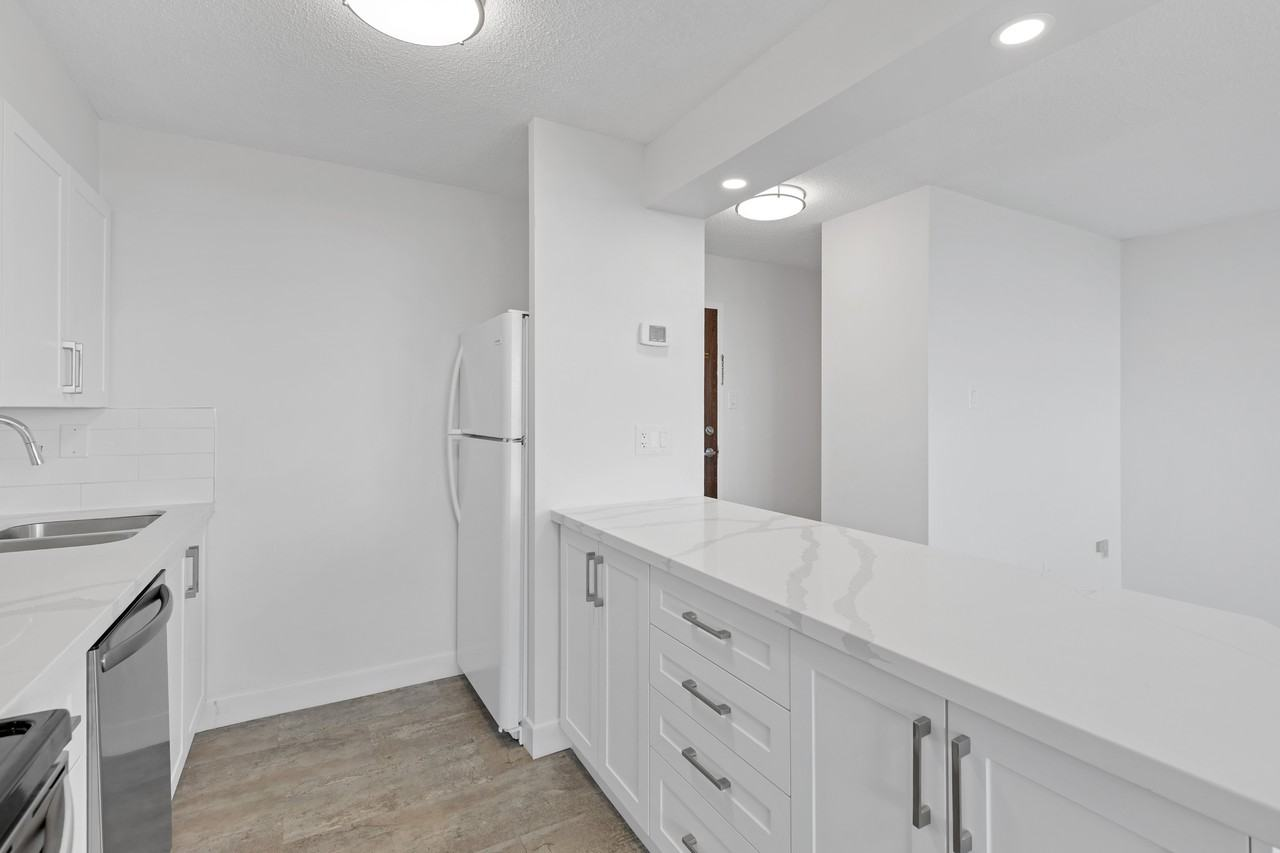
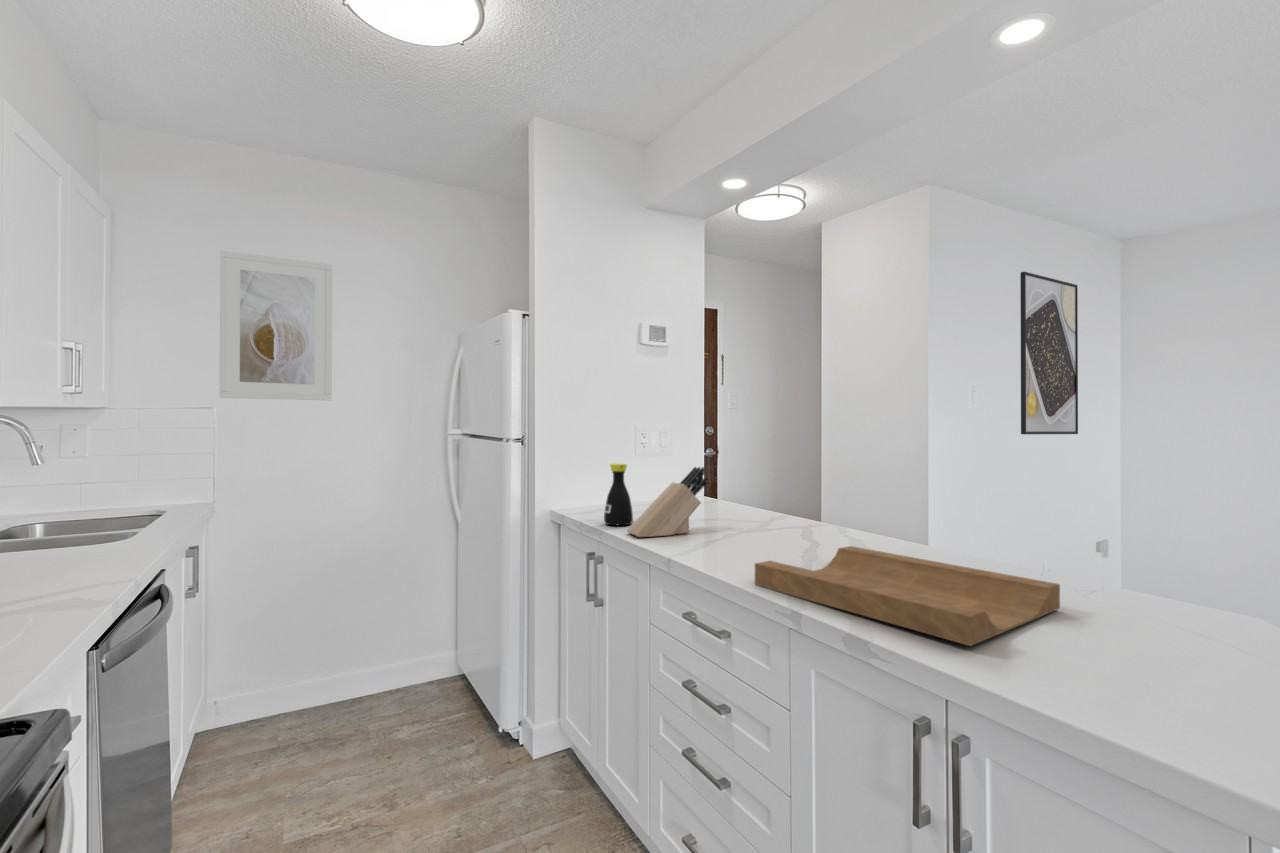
+ cutting board [754,545,1061,647]
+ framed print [1019,271,1079,435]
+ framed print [219,250,333,401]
+ bottle [603,463,634,526]
+ knife block [626,466,709,538]
